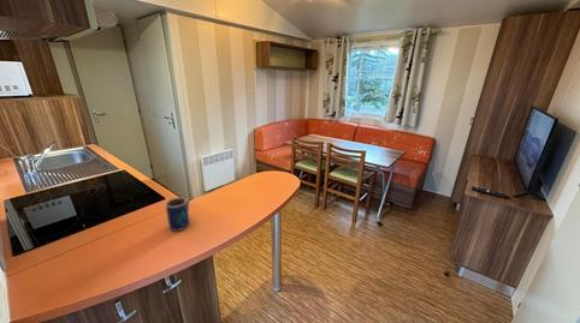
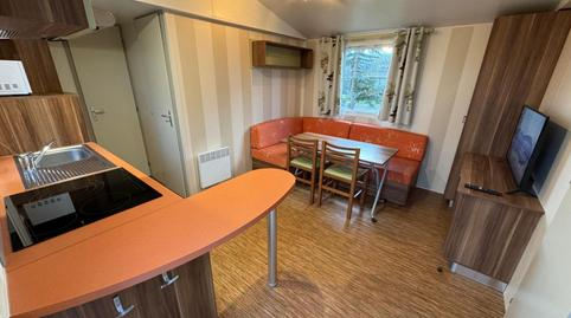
- mug [164,197,191,232]
